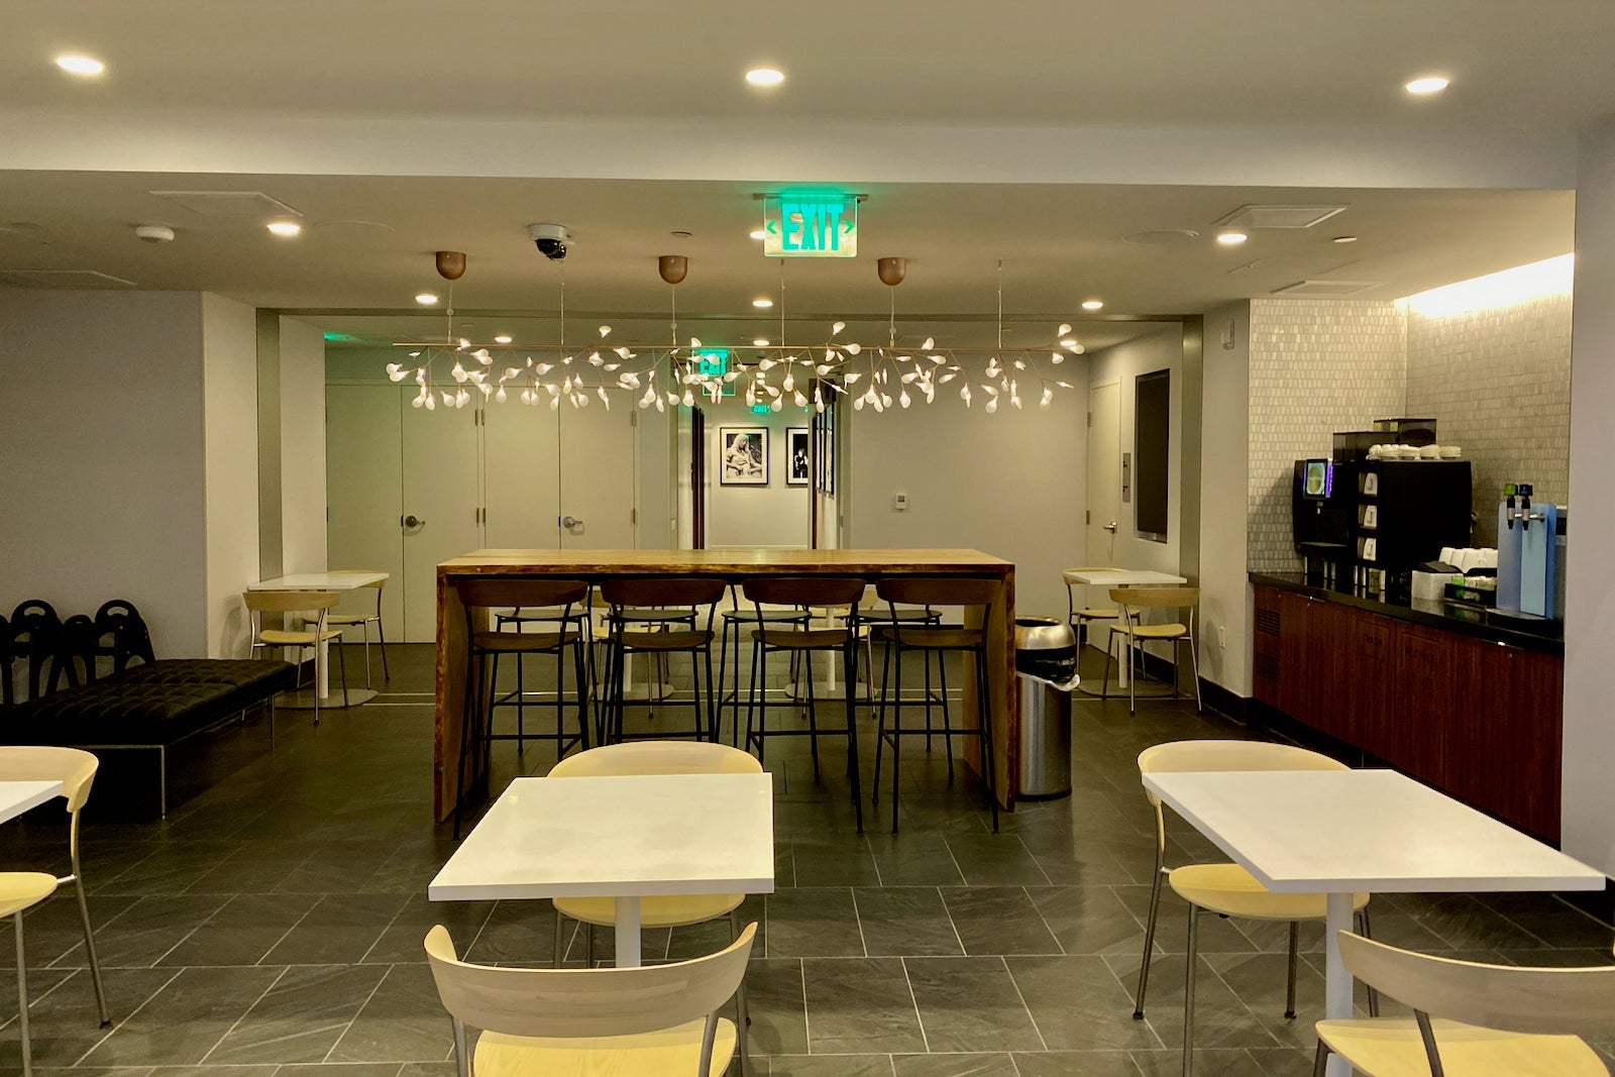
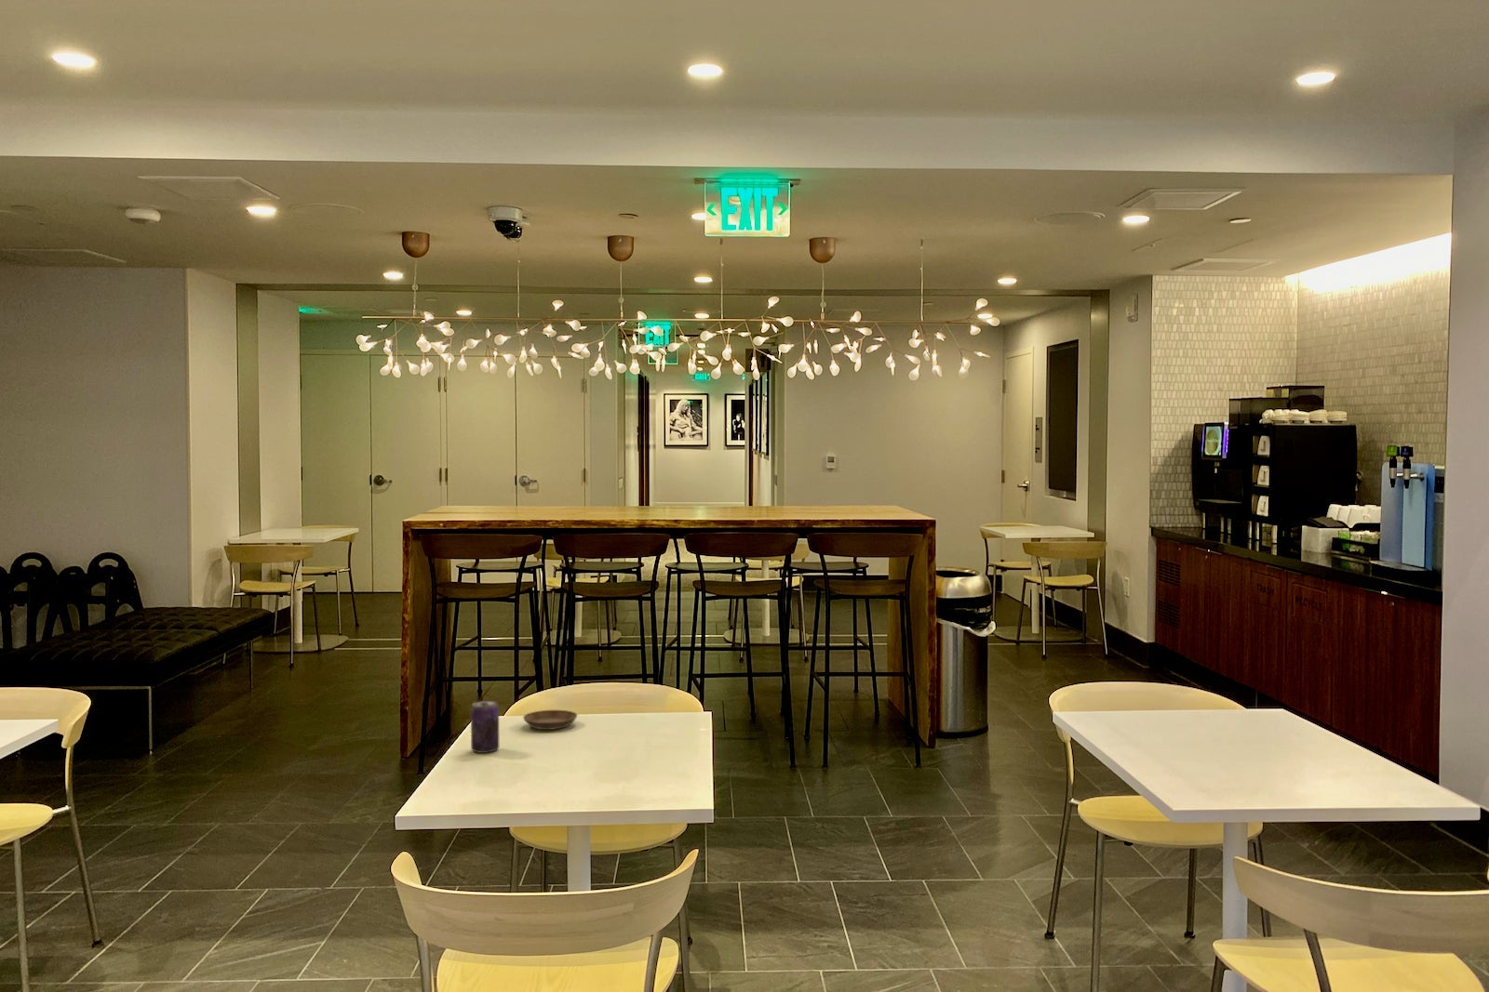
+ saucer [522,710,578,731]
+ beverage can [470,700,500,754]
